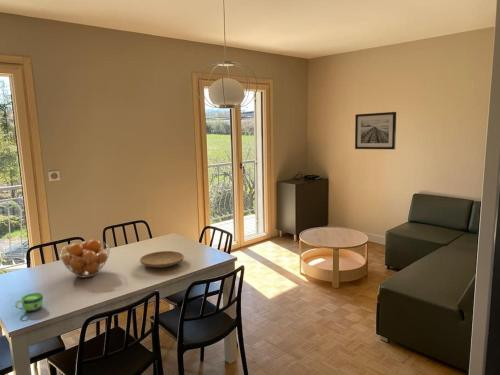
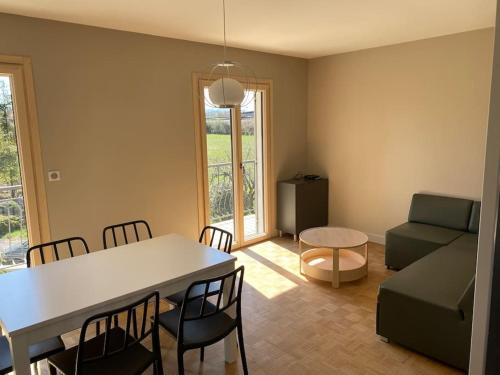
- plate [139,250,185,269]
- fruit basket [59,238,111,278]
- cup [14,292,44,312]
- wall art [354,111,397,150]
